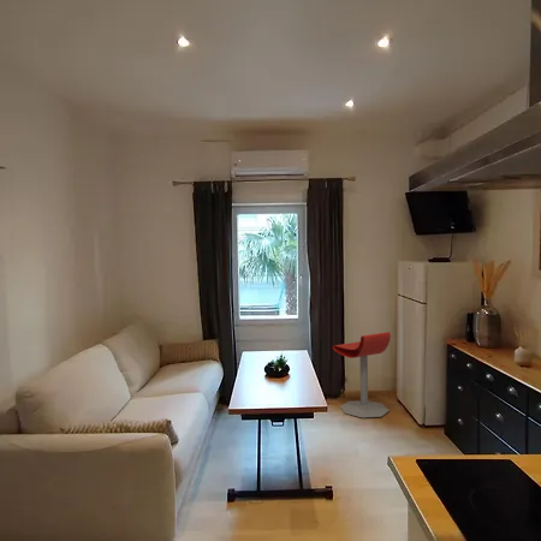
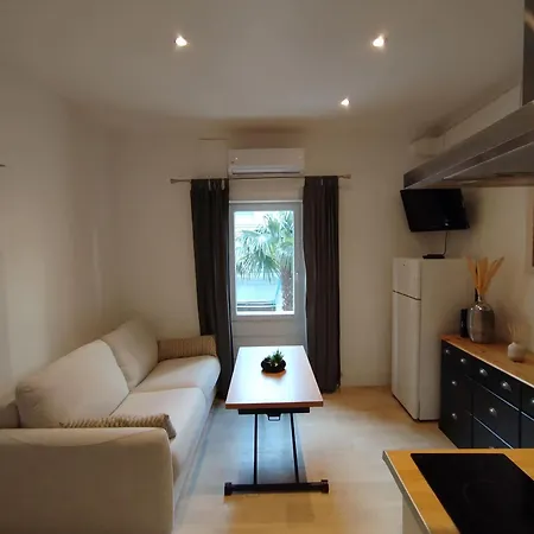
- stool [332,331,392,418]
